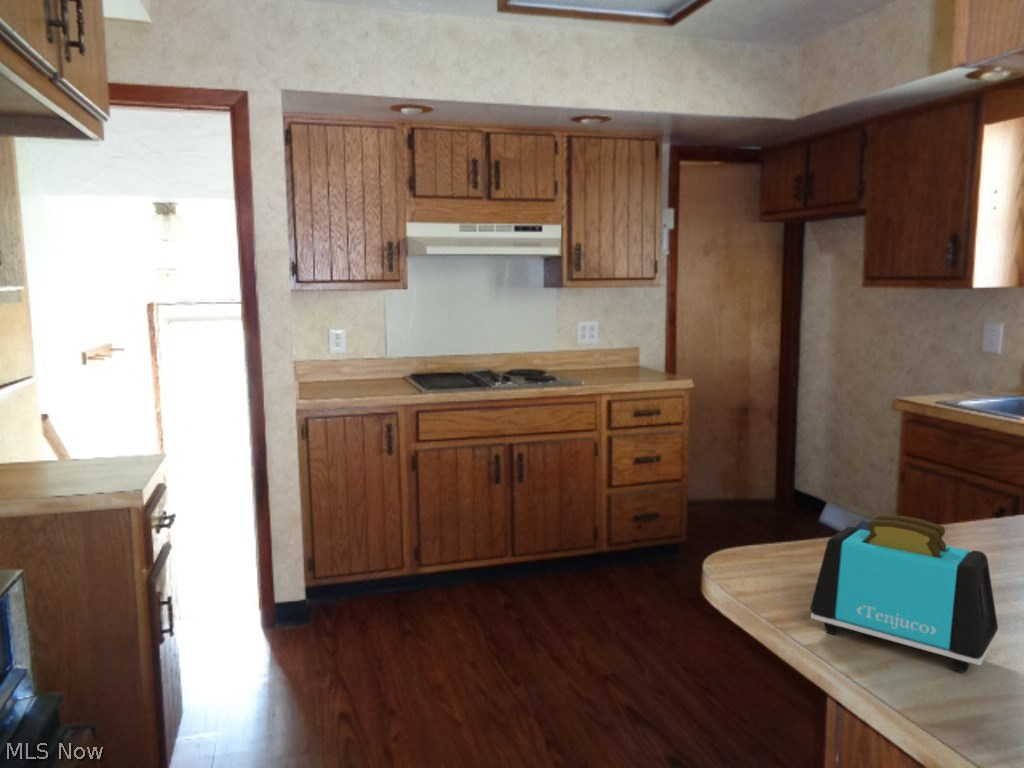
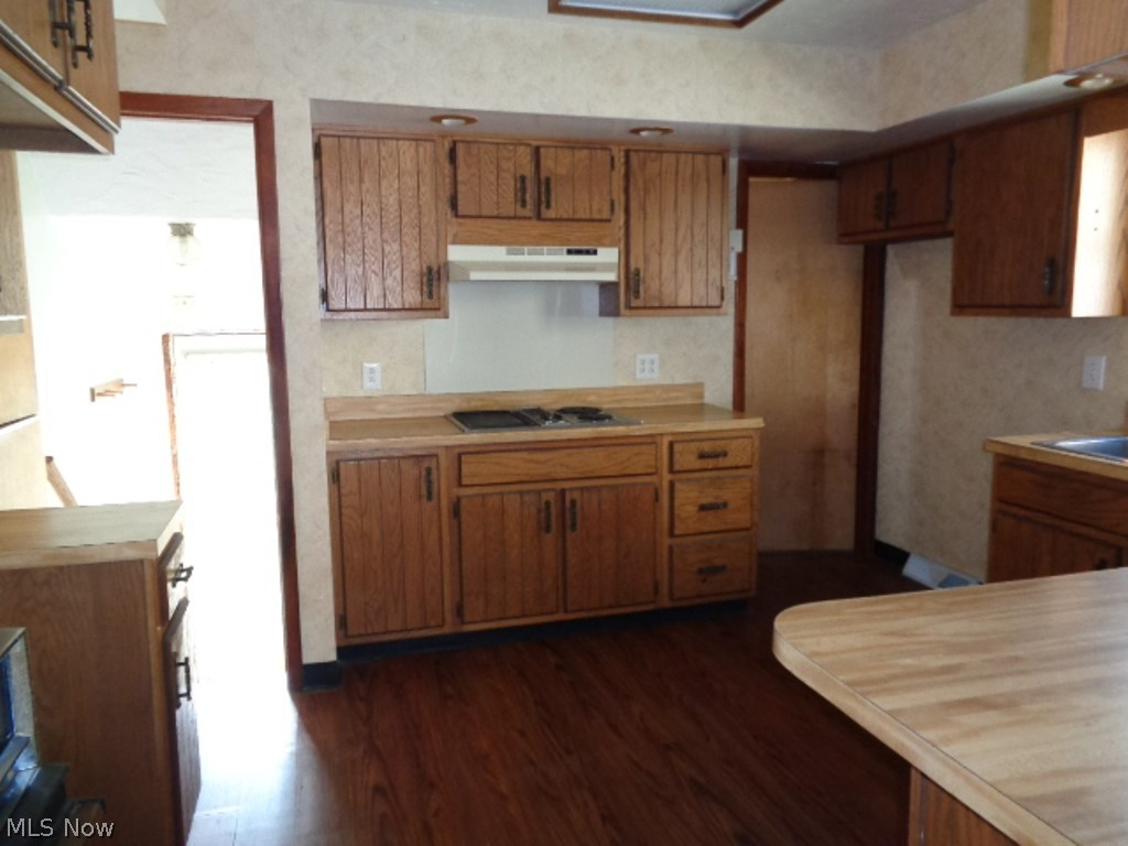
- toaster [809,514,999,673]
